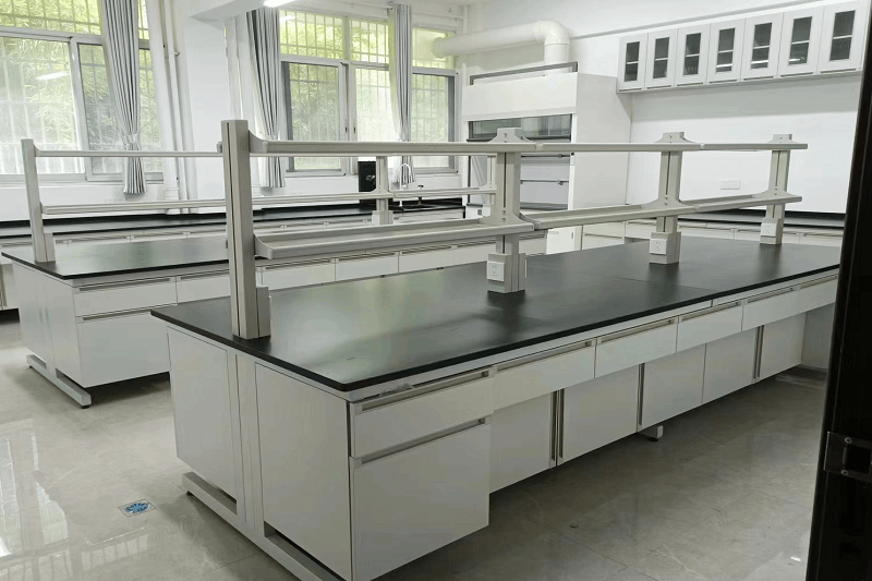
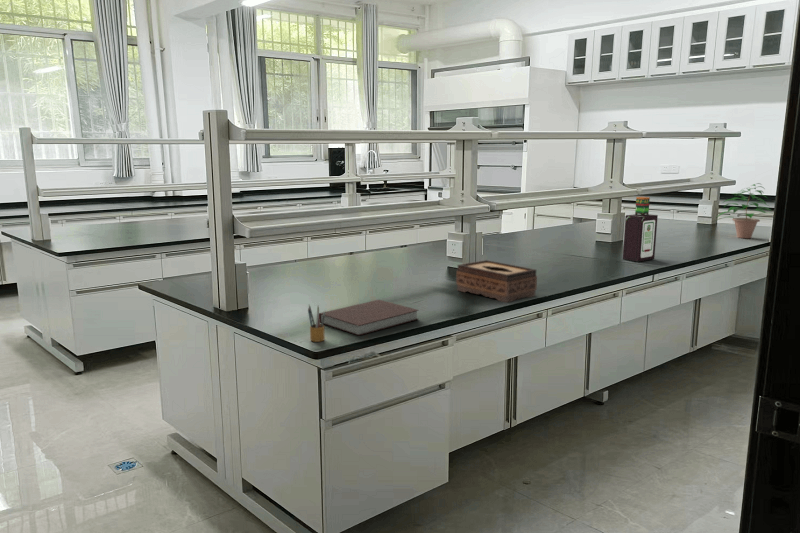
+ notebook [319,299,420,337]
+ bottle [622,196,659,263]
+ tissue box [455,259,538,304]
+ potted plant [713,182,772,239]
+ pencil box [307,304,326,343]
